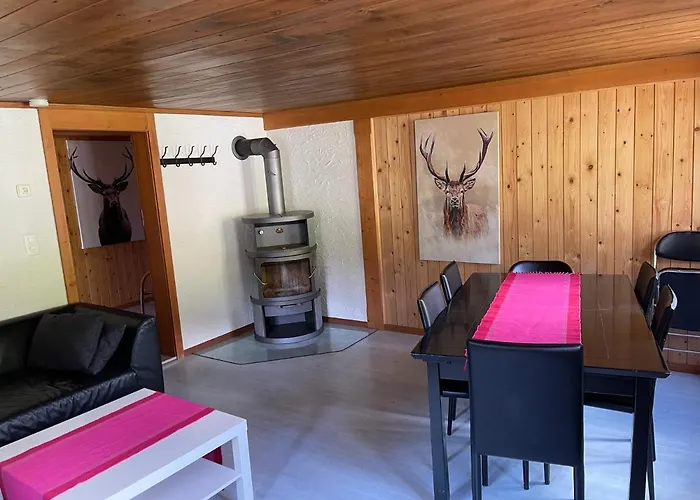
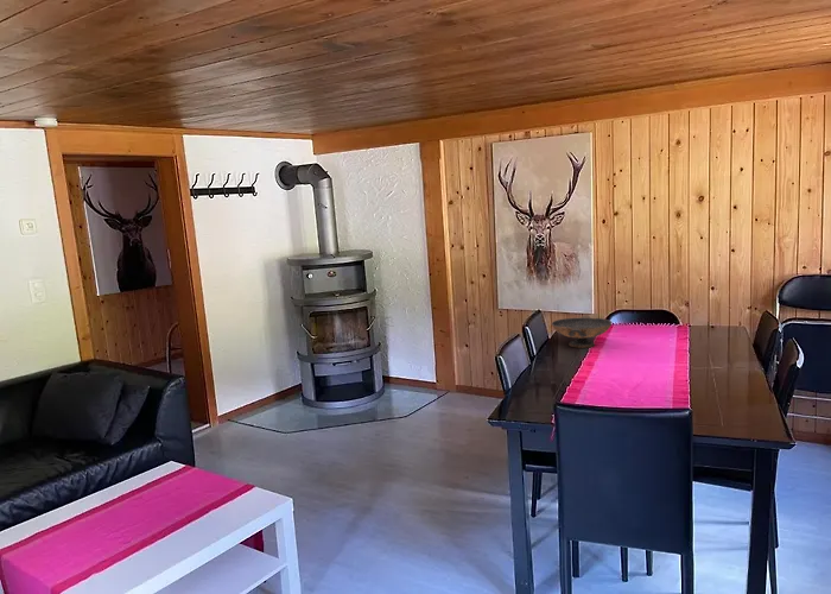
+ decorative bowl [550,315,614,349]
